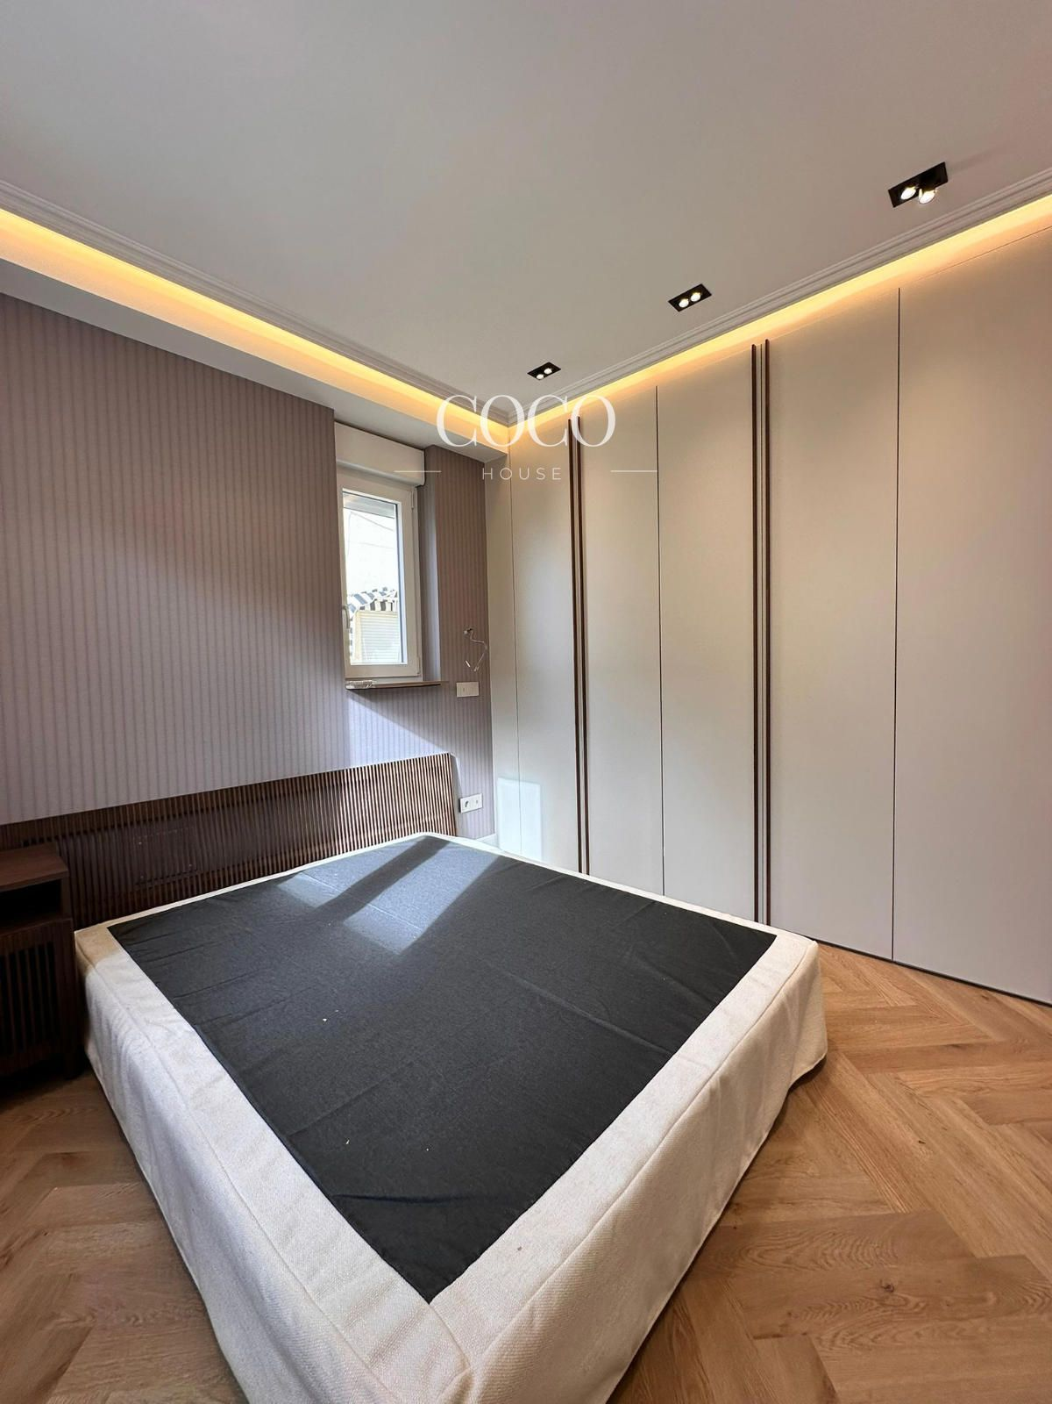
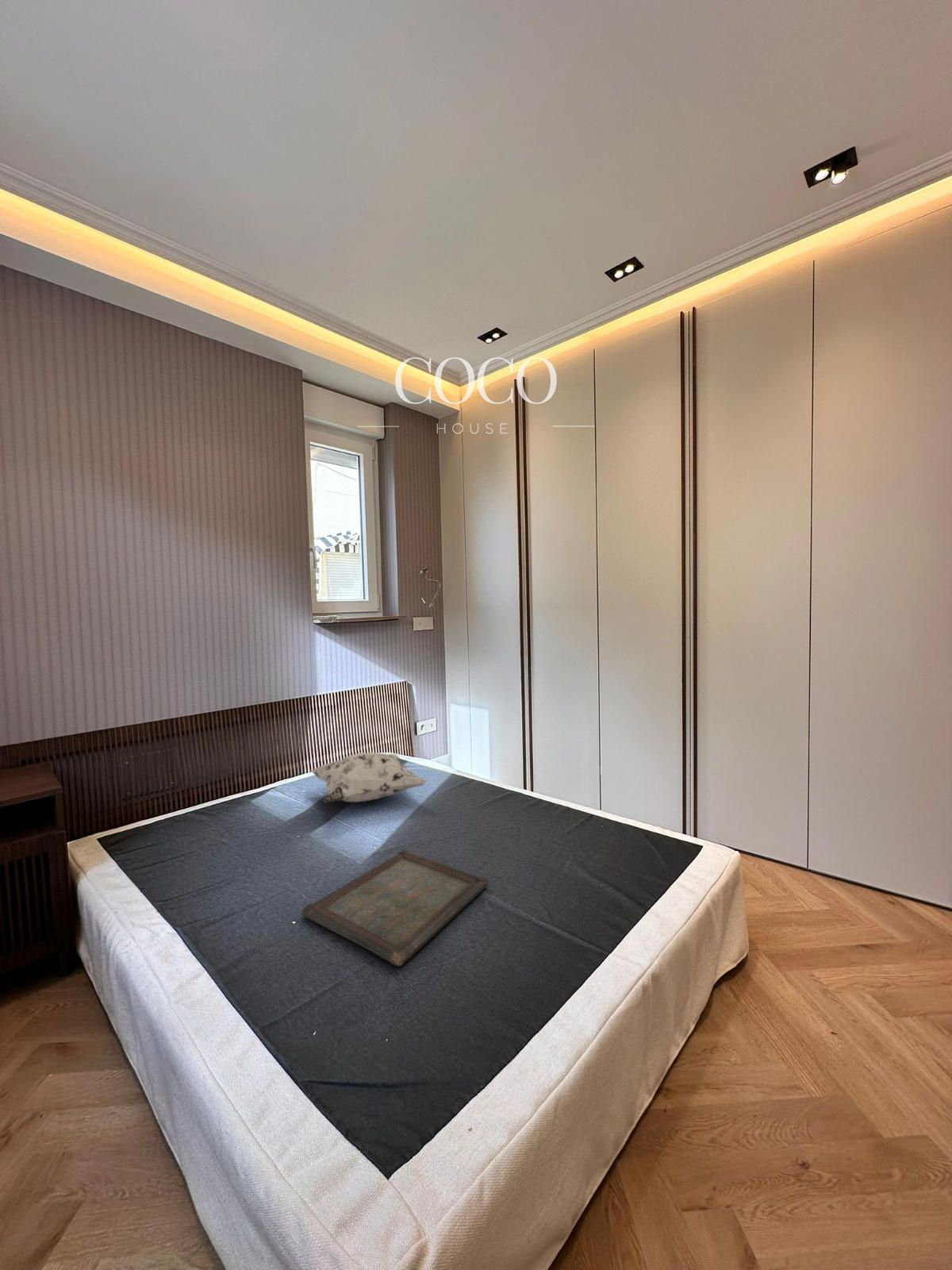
+ serving tray [301,849,489,967]
+ decorative pillow [309,752,428,802]
